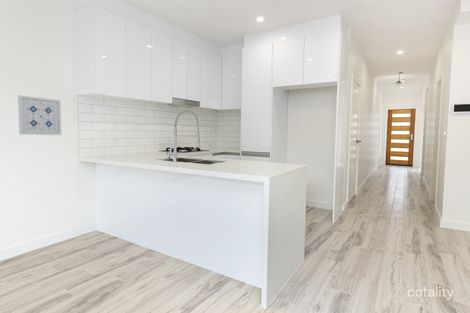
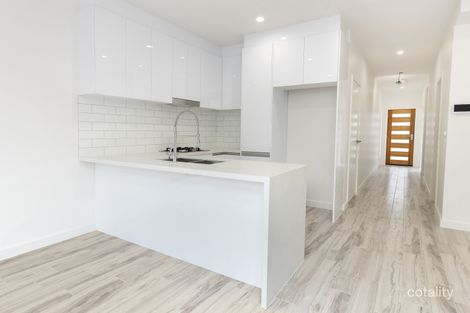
- wall art [17,94,62,136]
